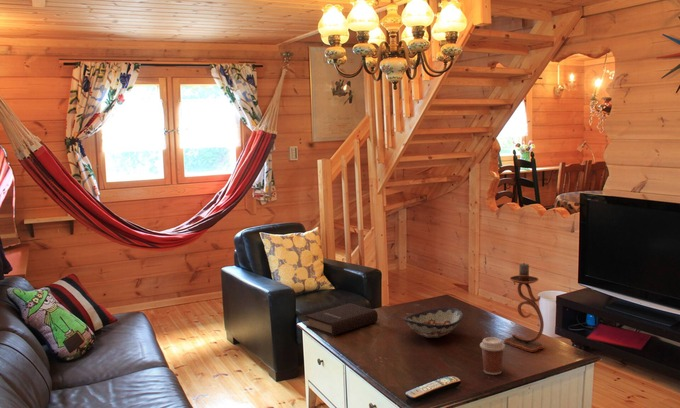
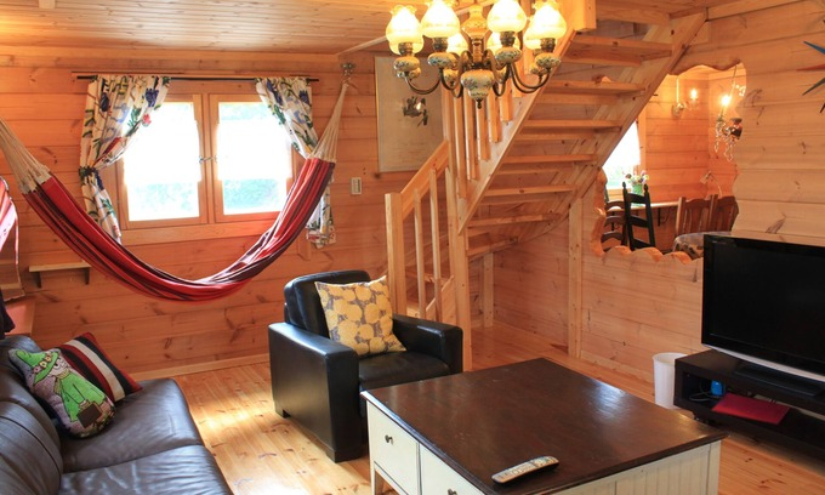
- candle holder [503,262,545,353]
- book [305,302,379,337]
- coffee cup [479,336,506,376]
- decorative bowl [403,307,464,339]
